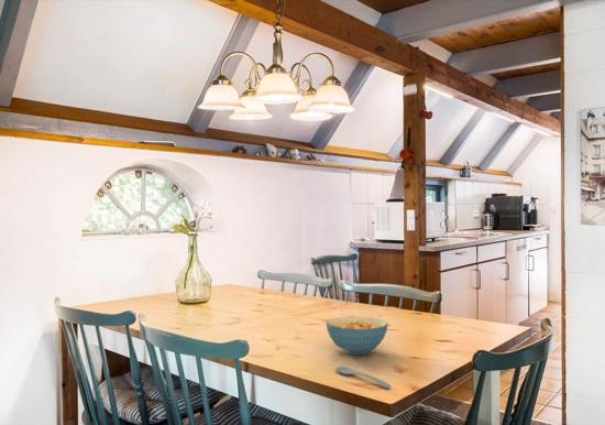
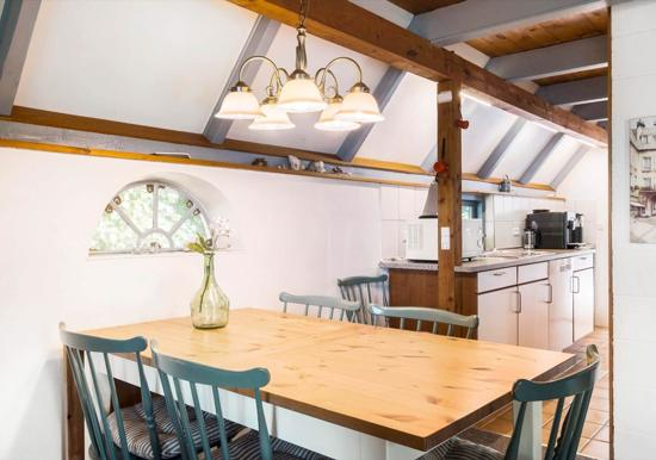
- cereal bowl [326,315,389,356]
- spoon [334,366,392,390]
